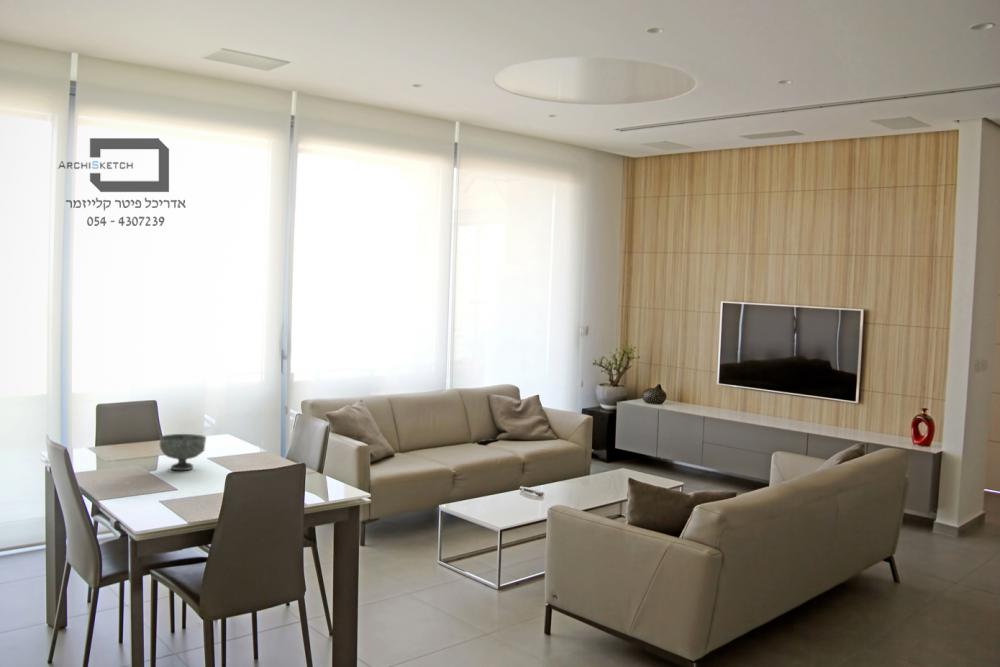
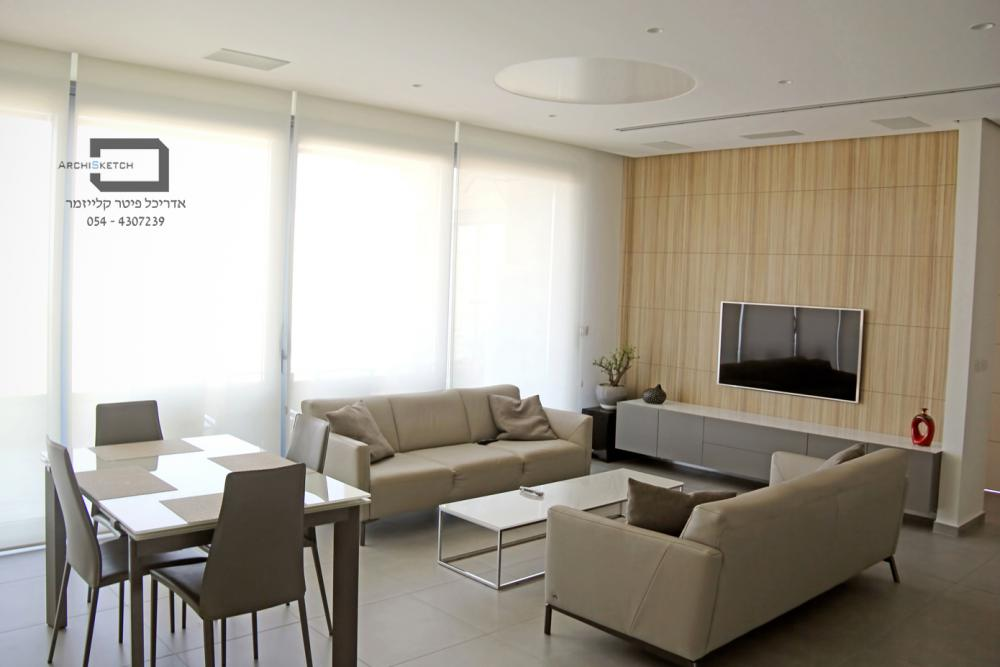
- bowl [159,433,207,471]
